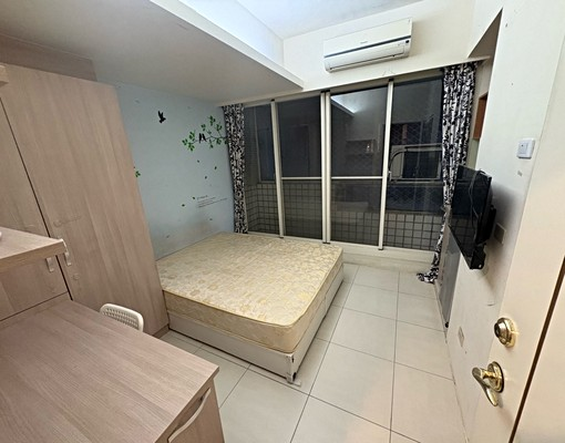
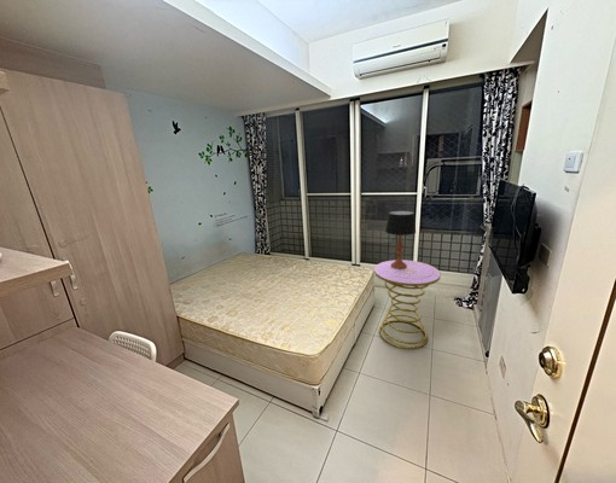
+ side table [373,258,442,350]
+ table lamp [384,210,417,269]
